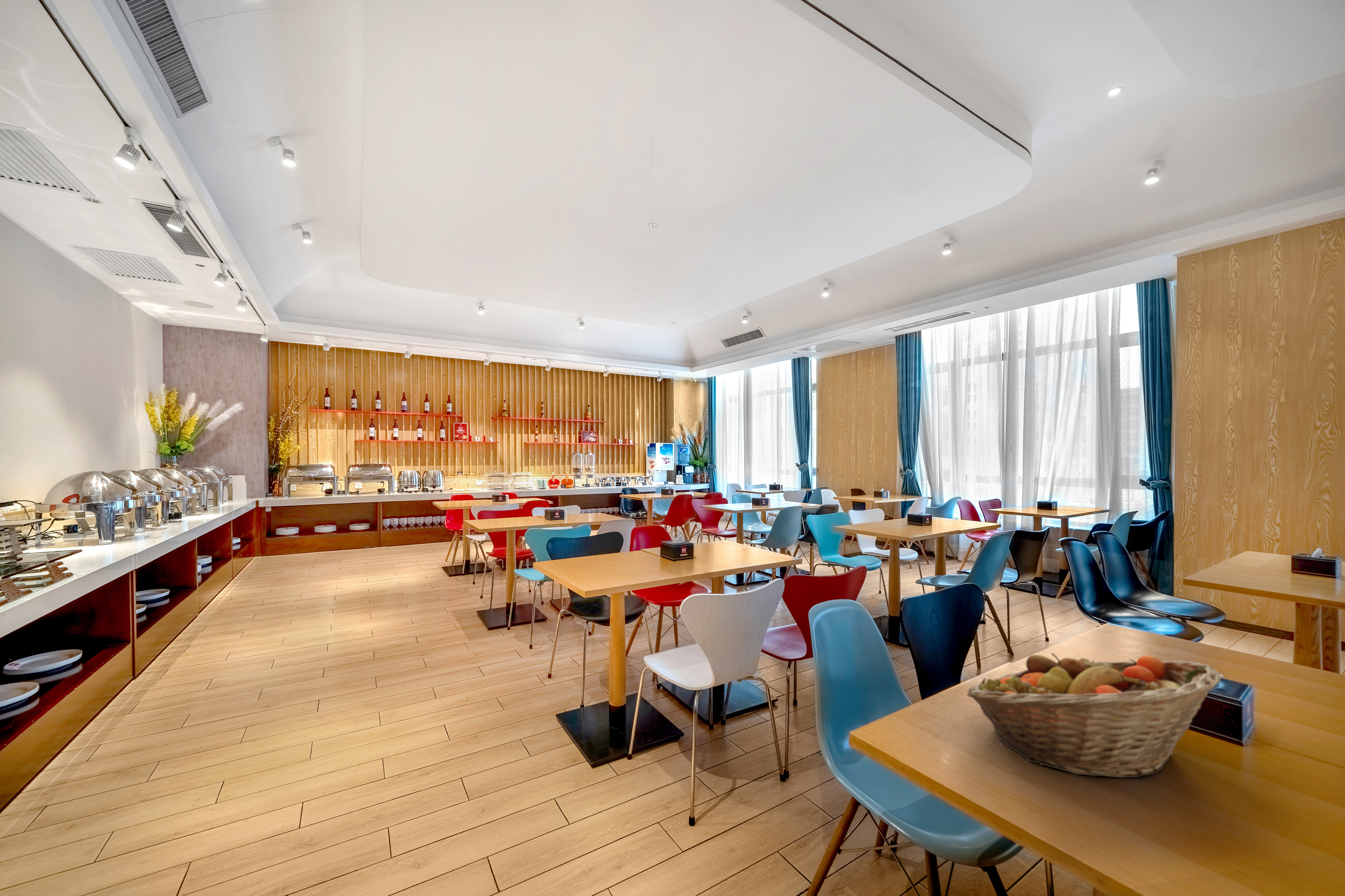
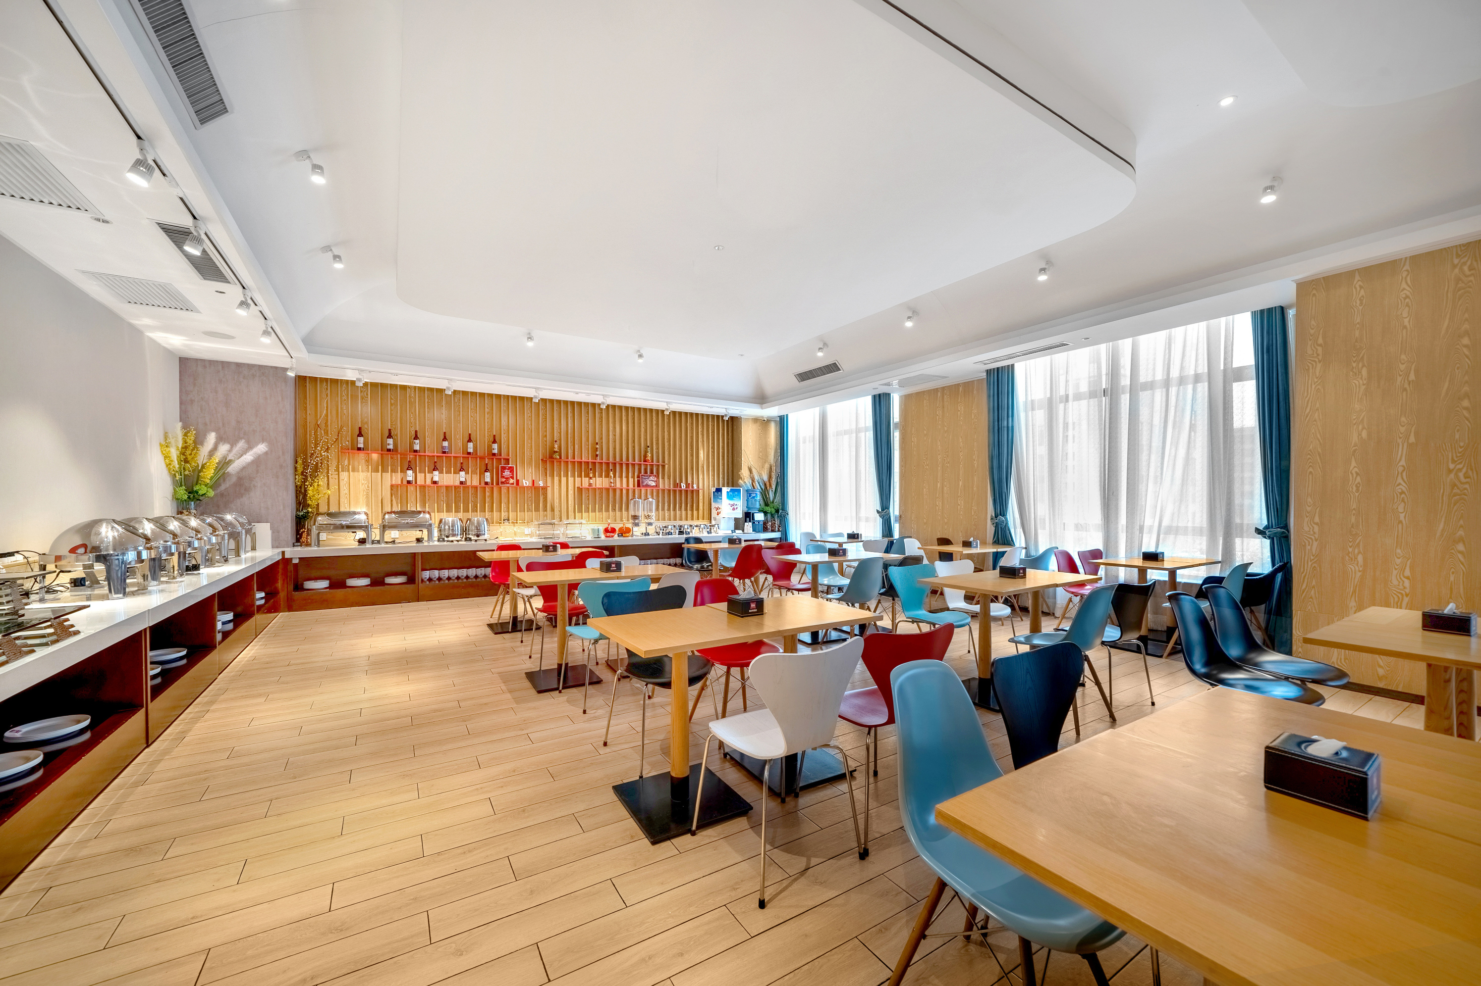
- fruit basket [967,653,1221,778]
